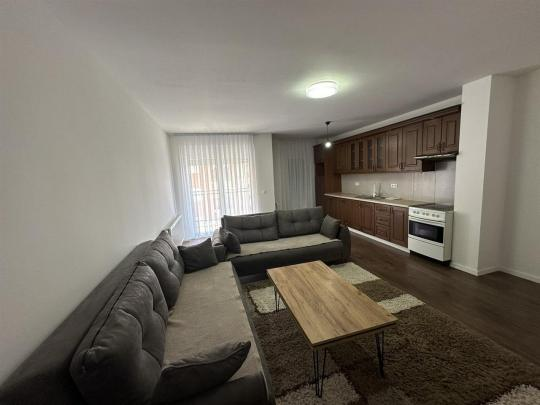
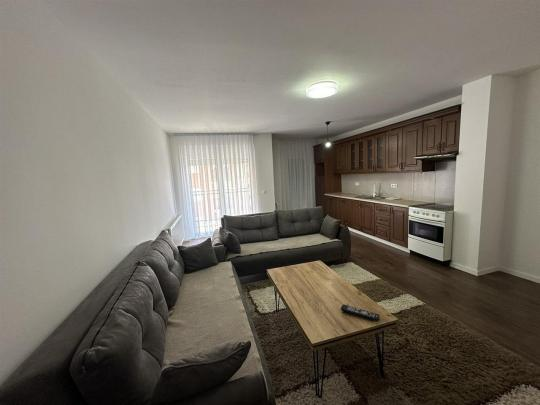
+ remote control [340,303,380,322]
